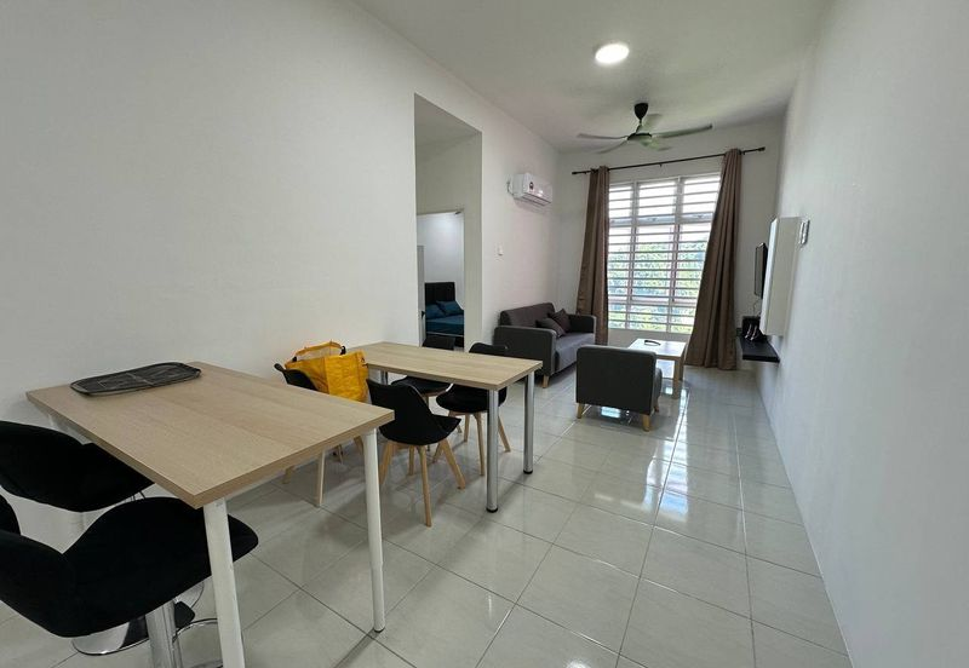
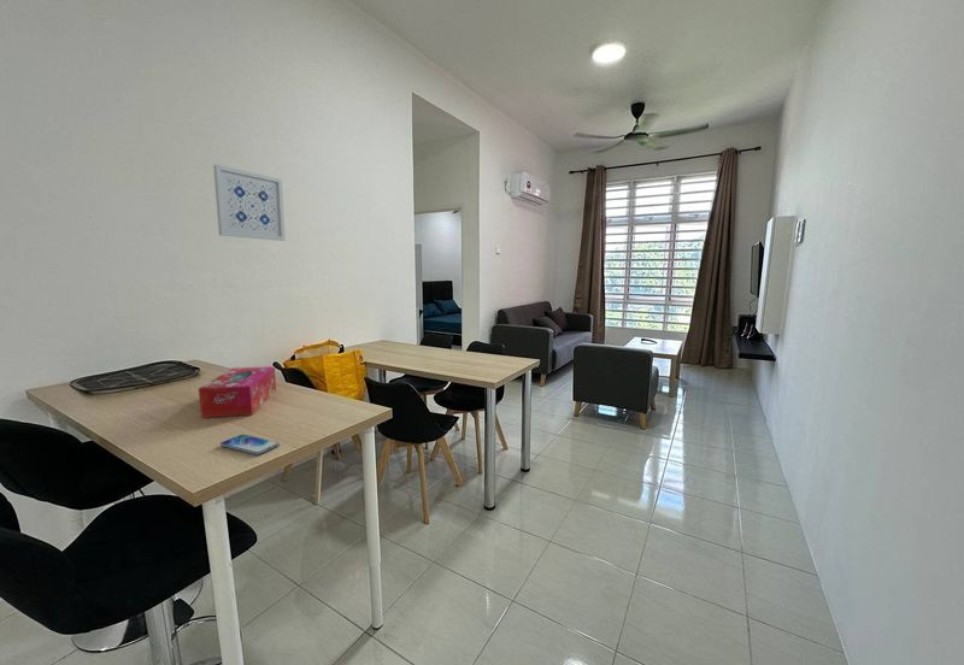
+ wall art [212,164,287,242]
+ tissue box [198,365,277,419]
+ smartphone [219,434,281,457]
